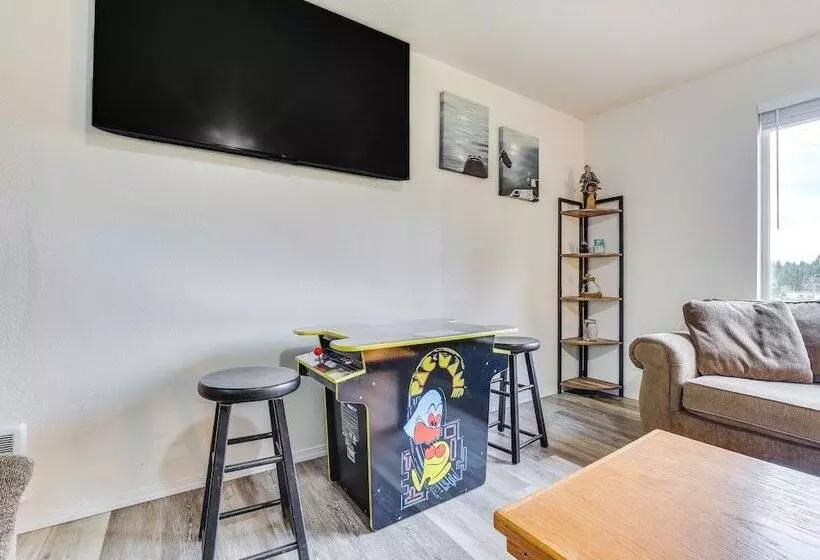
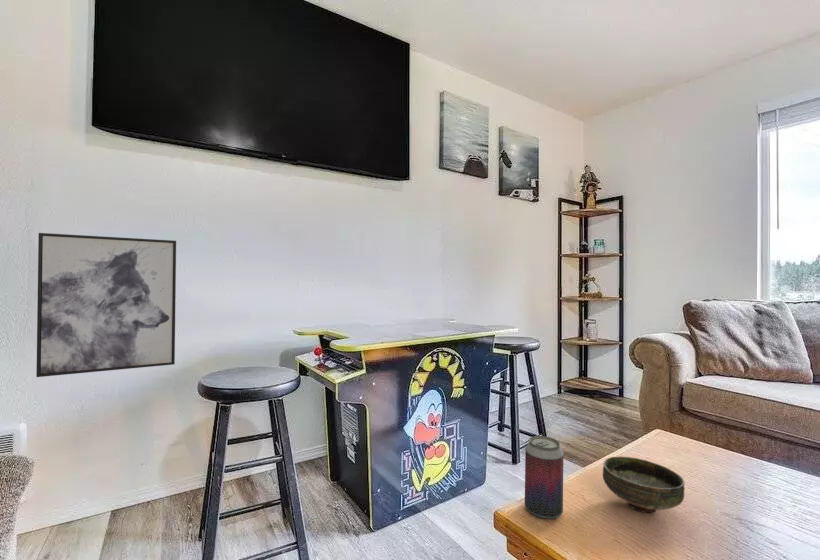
+ bowl [602,455,686,514]
+ wall art [35,232,177,378]
+ beverage can [524,435,564,520]
